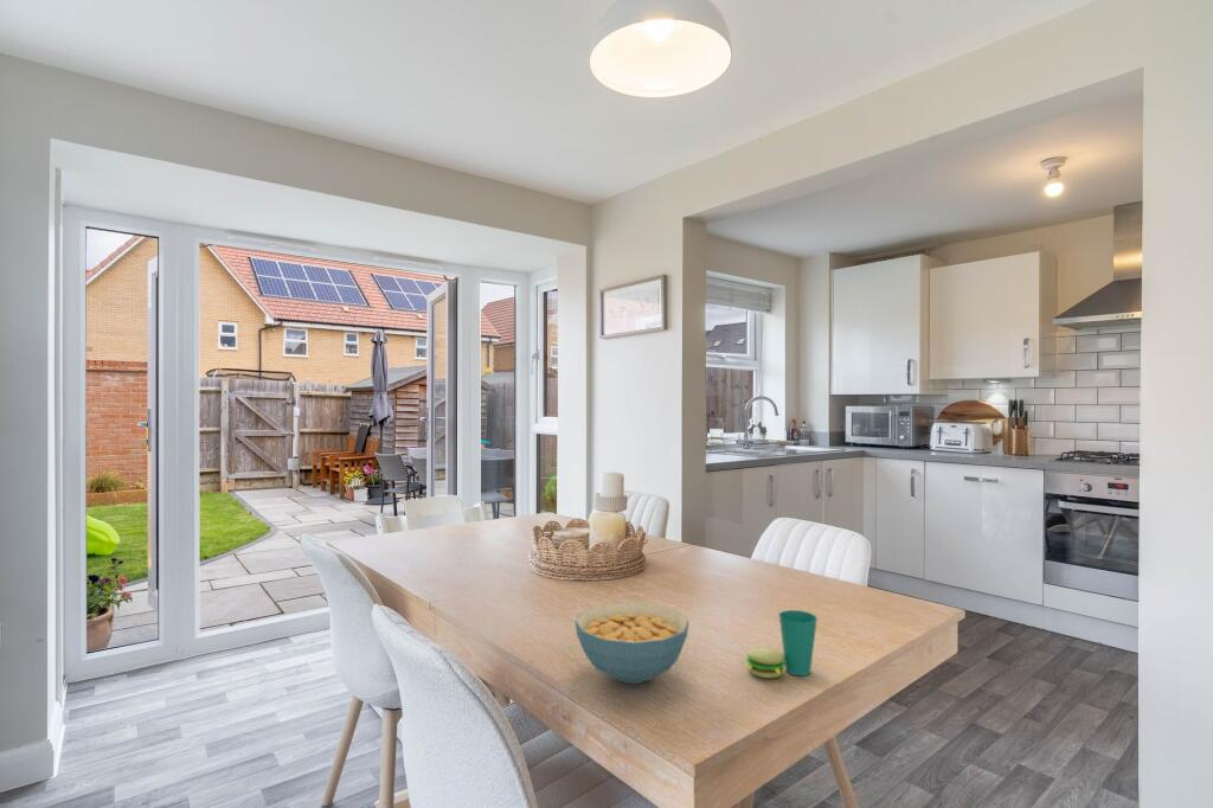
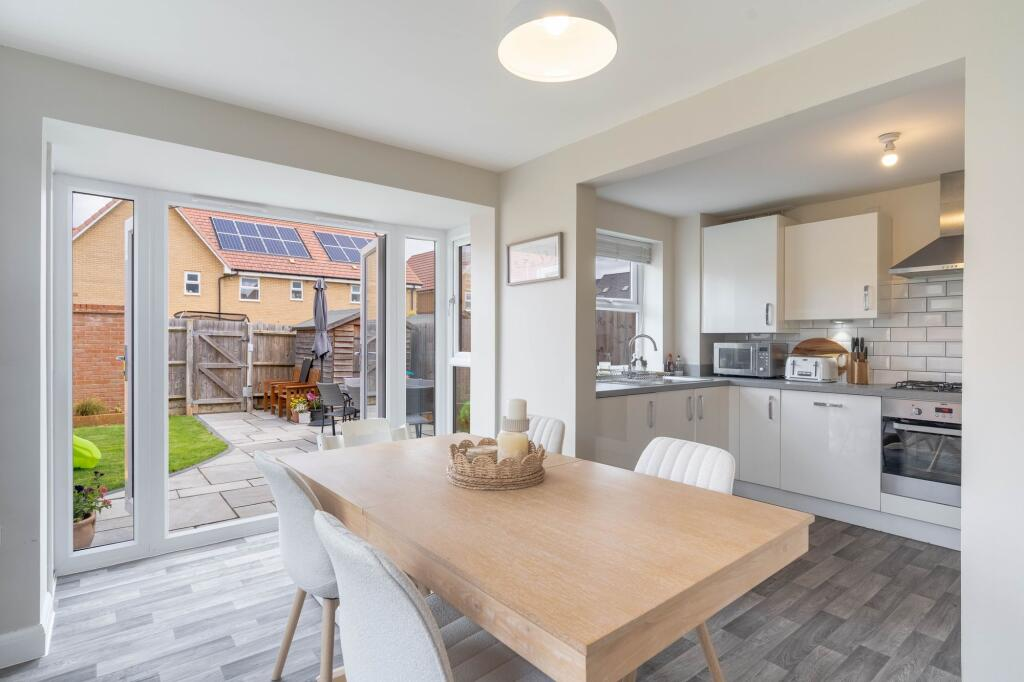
- cup [745,609,819,679]
- cereal bowl [575,602,691,685]
